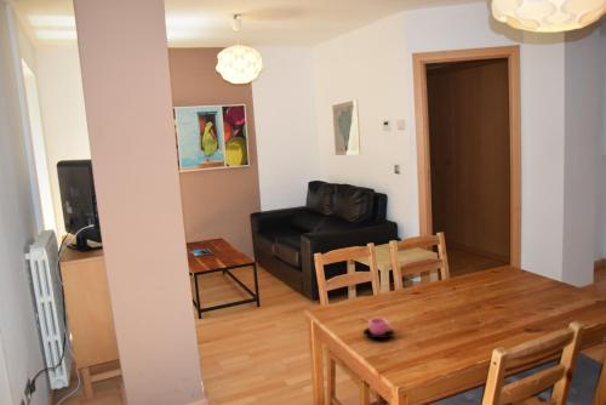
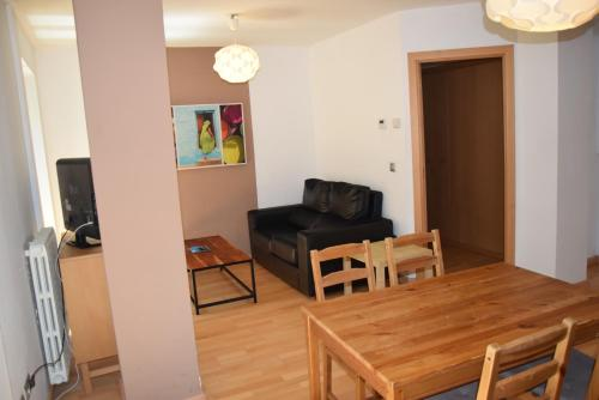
- cup [362,316,395,340]
- wall art [331,98,361,156]
